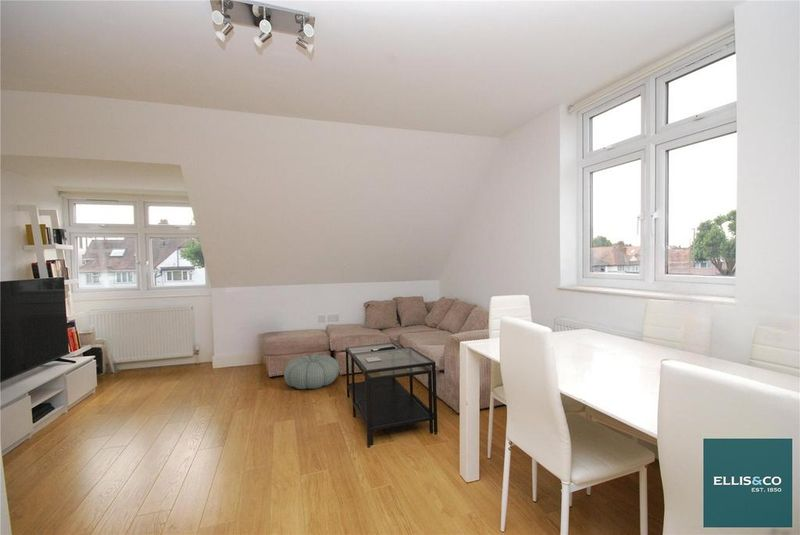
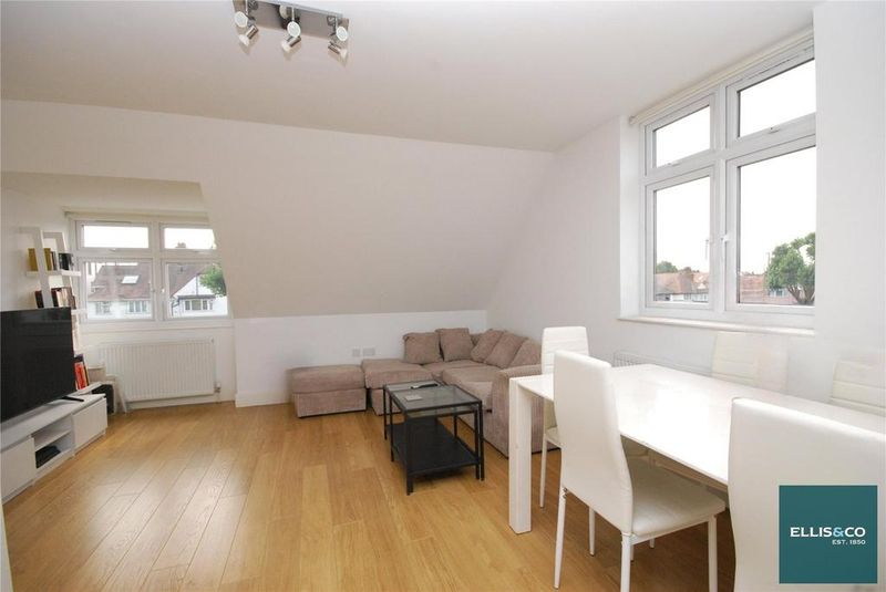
- pouf [283,354,340,390]
